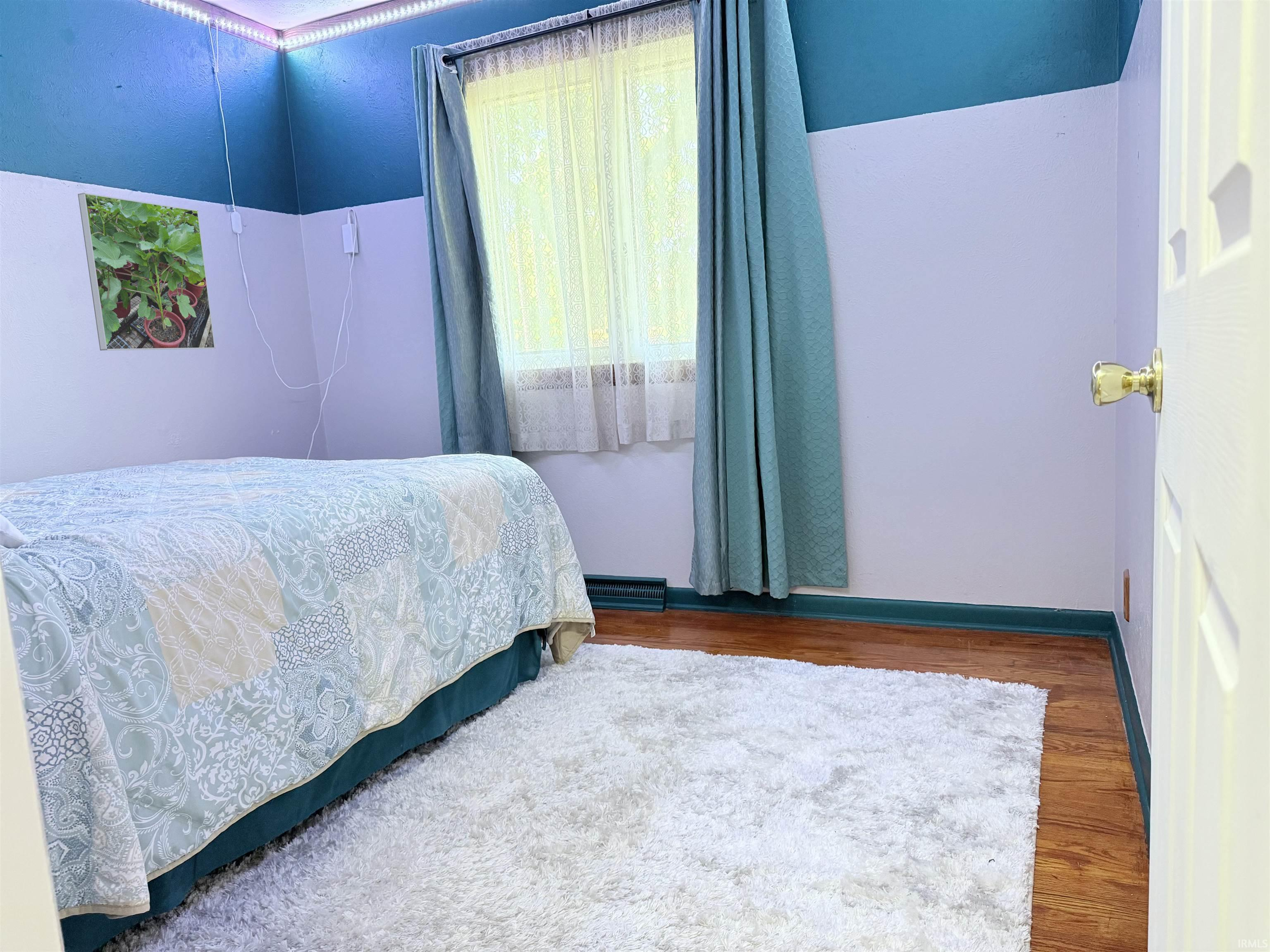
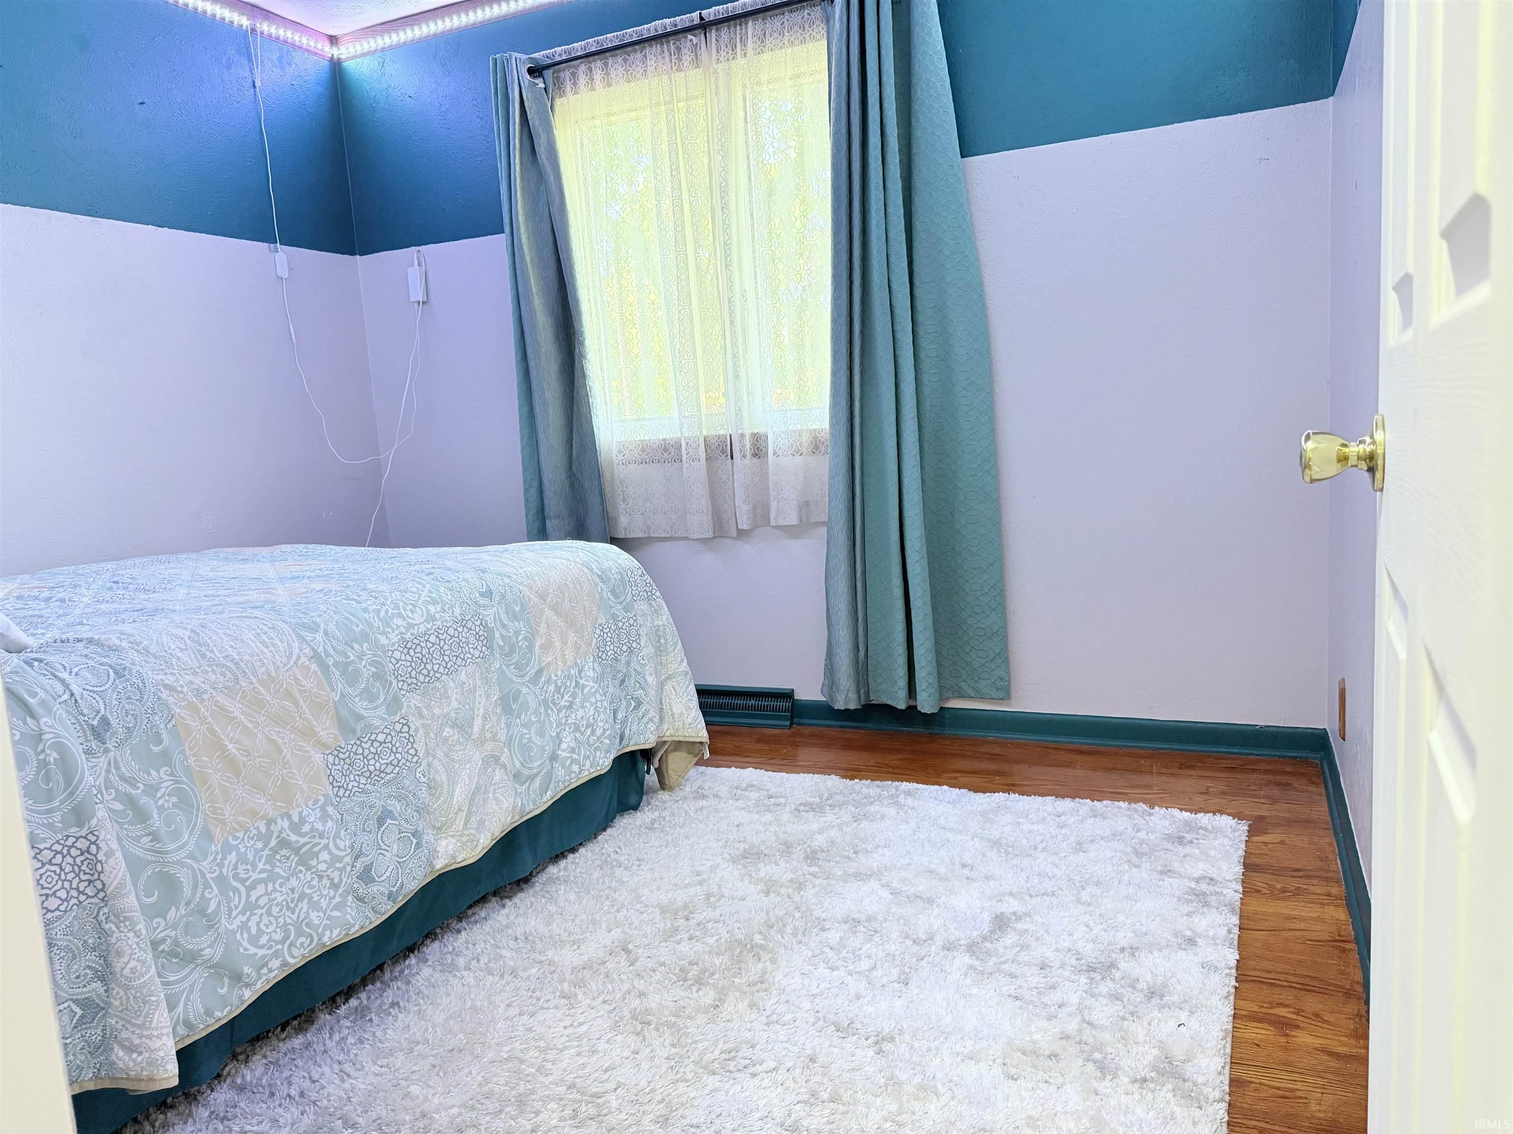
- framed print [77,193,216,351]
